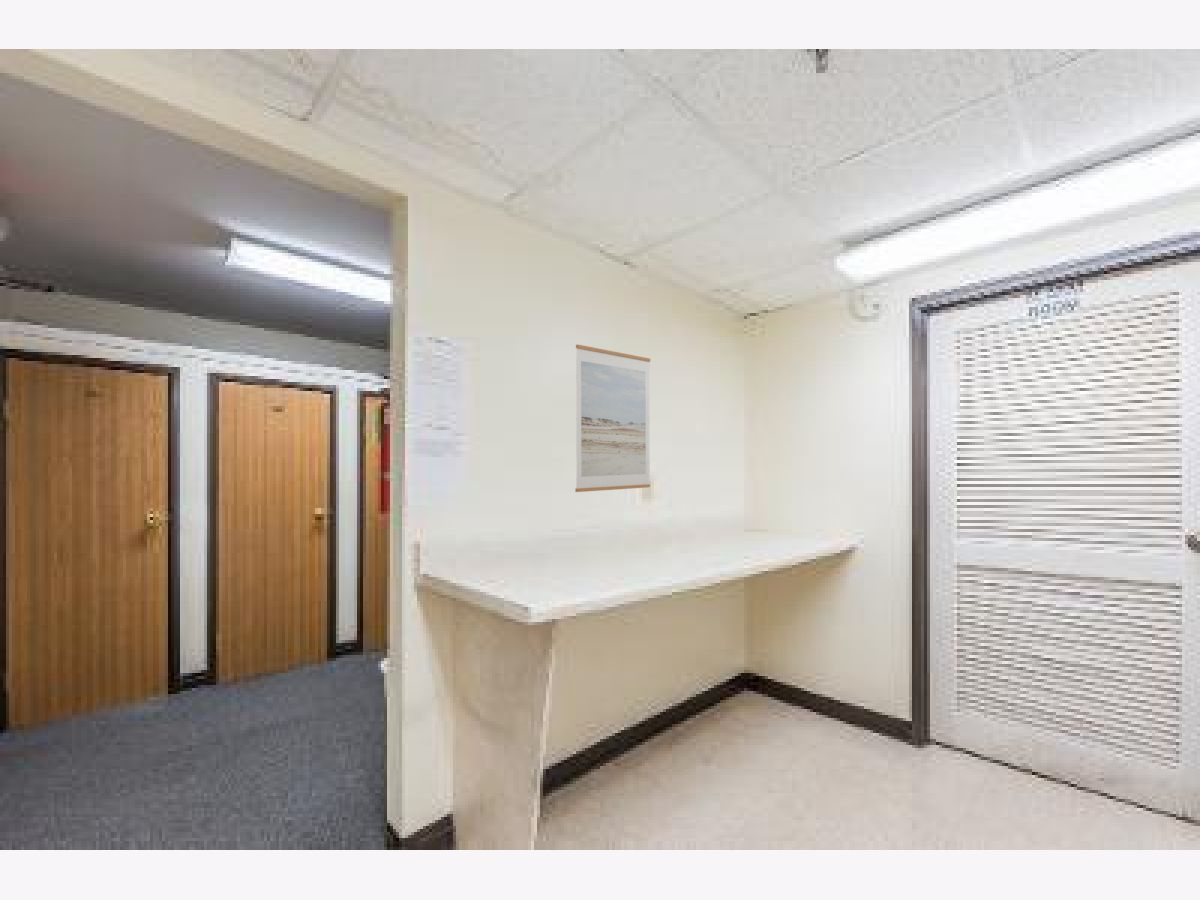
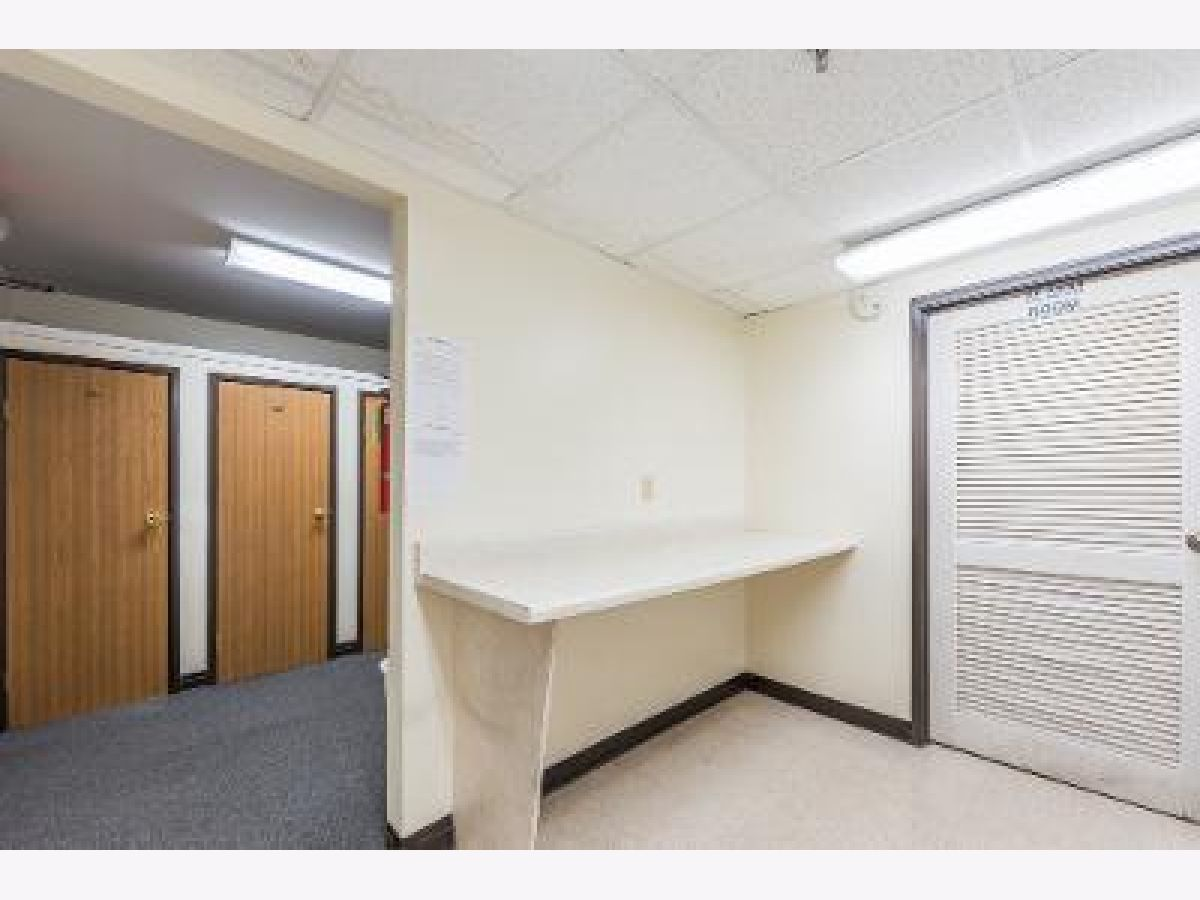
- wall art [574,344,651,493]
